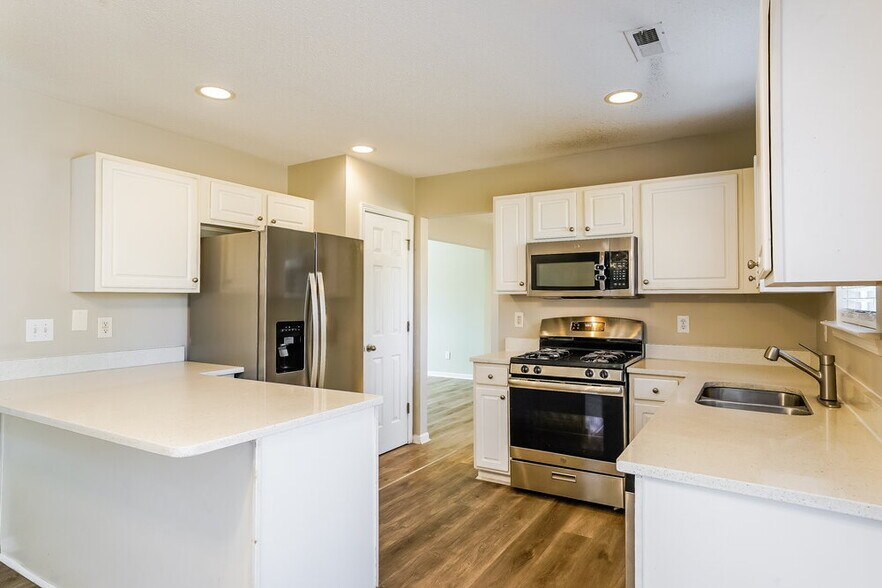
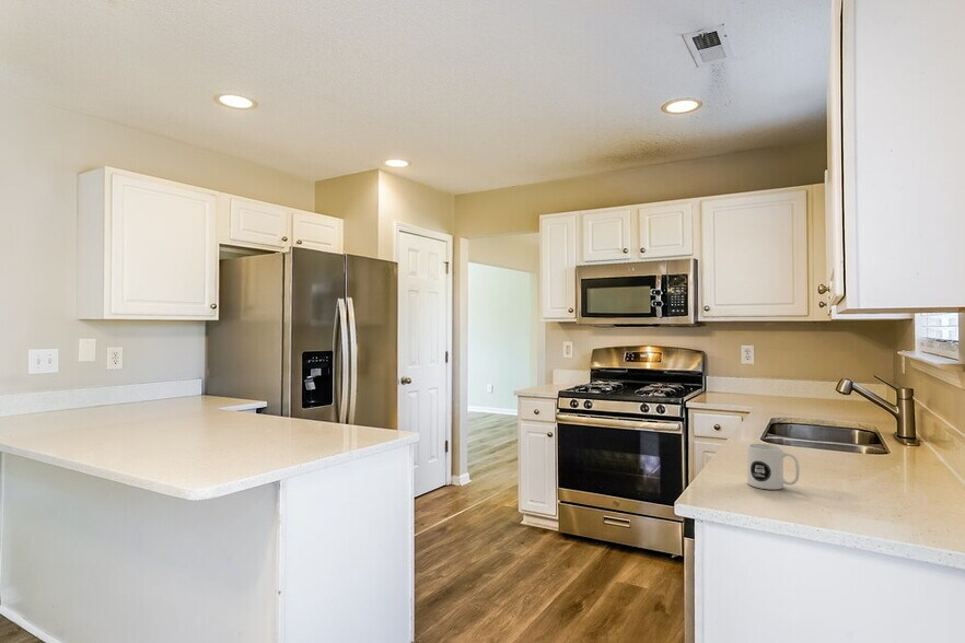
+ mug [746,442,801,491]
